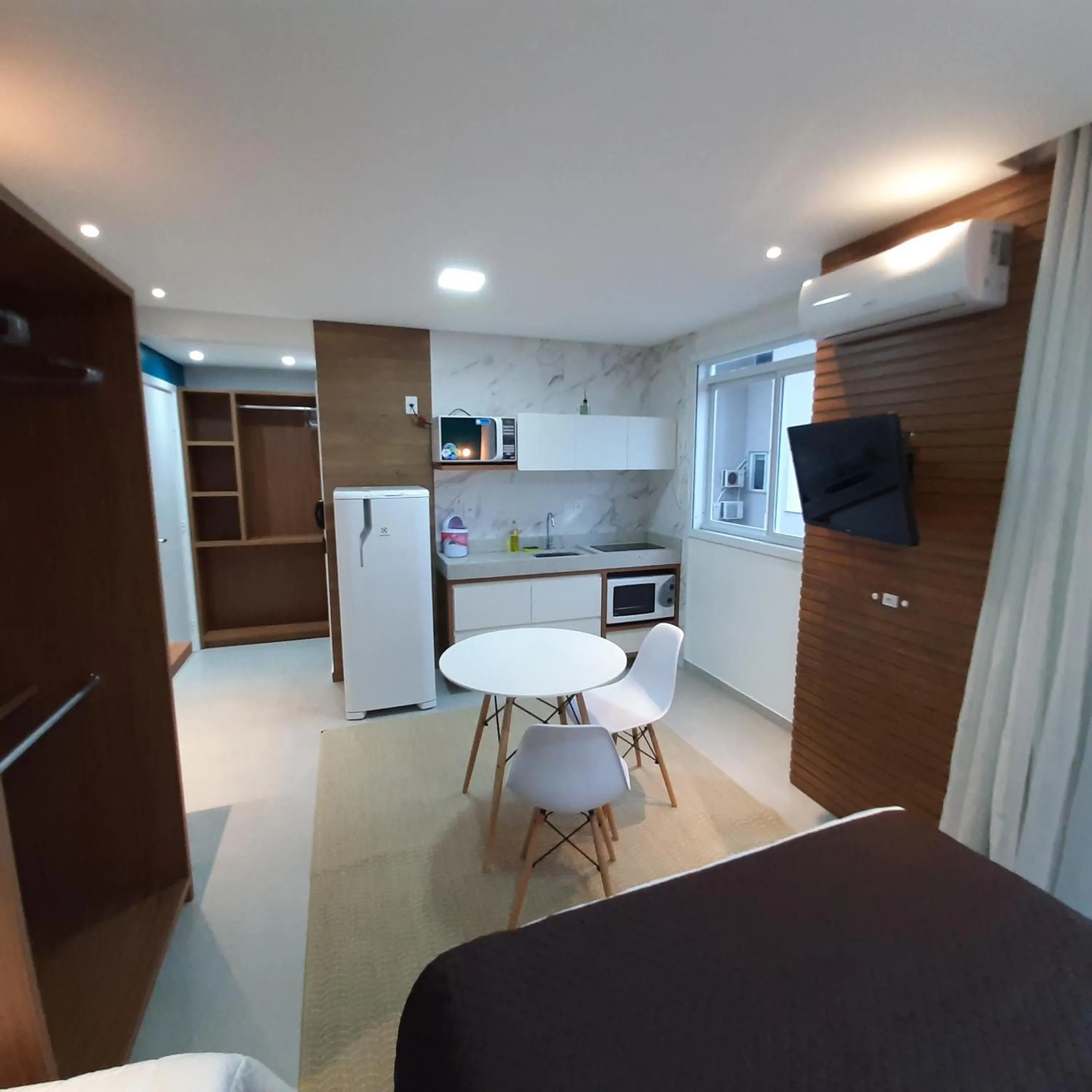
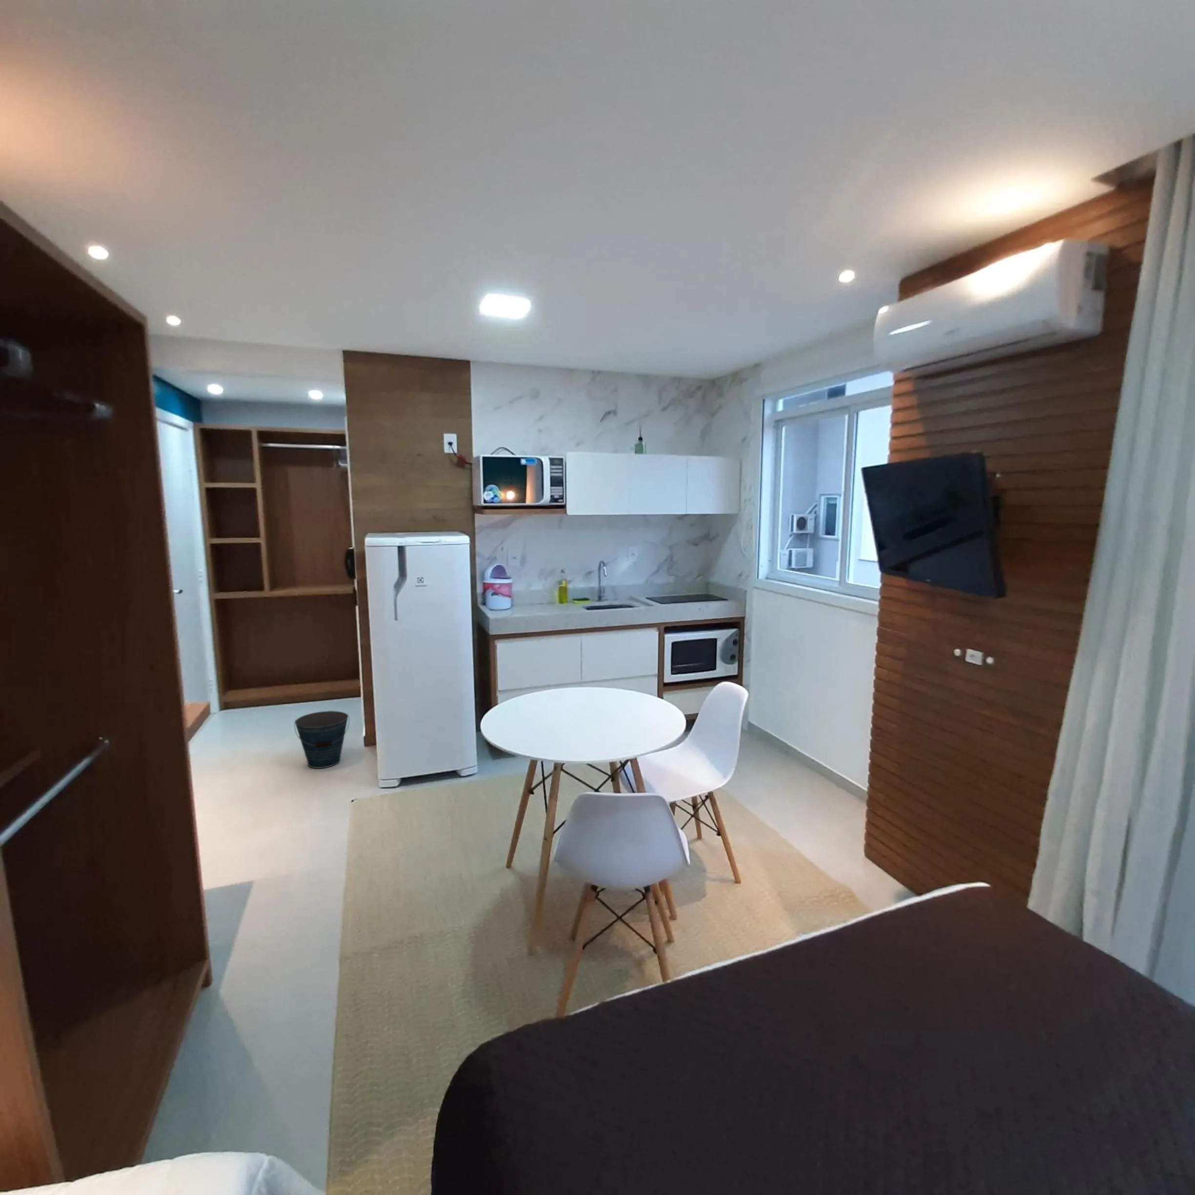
+ bucket [294,710,350,769]
